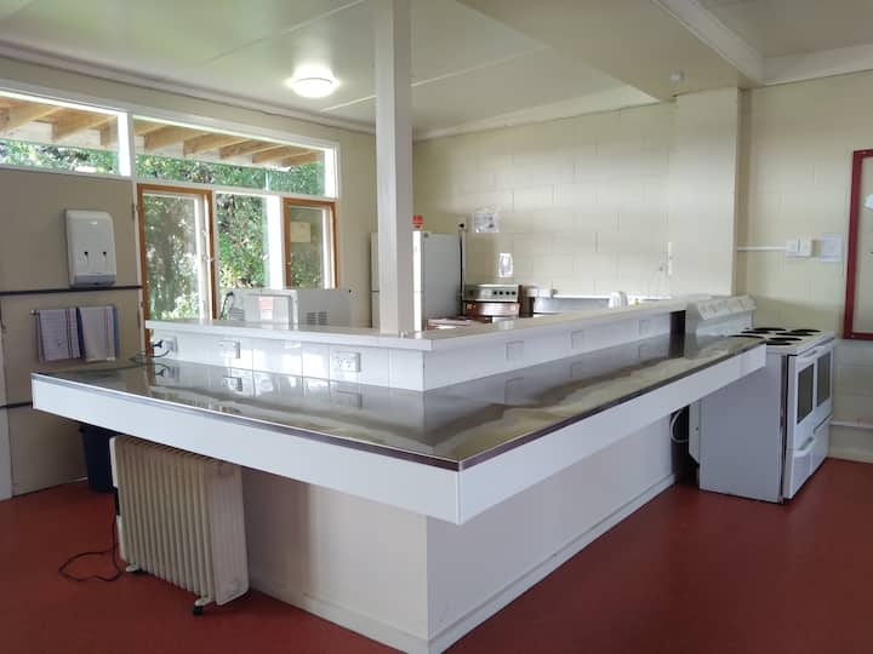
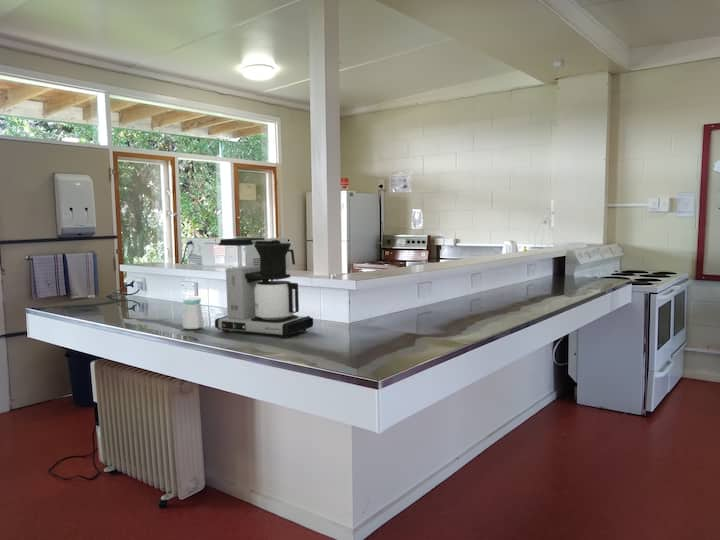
+ coffee maker [214,237,314,339]
+ salt shaker [182,296,205,330]
